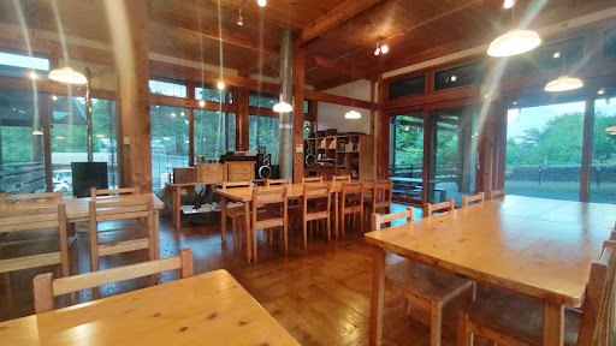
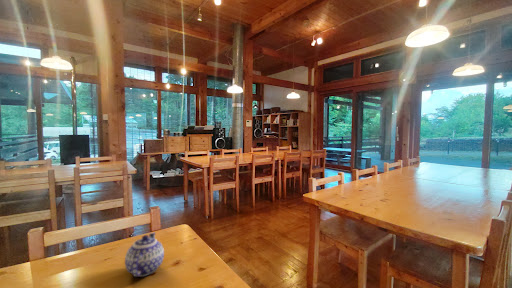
+ teapot [124,232,165,278]
